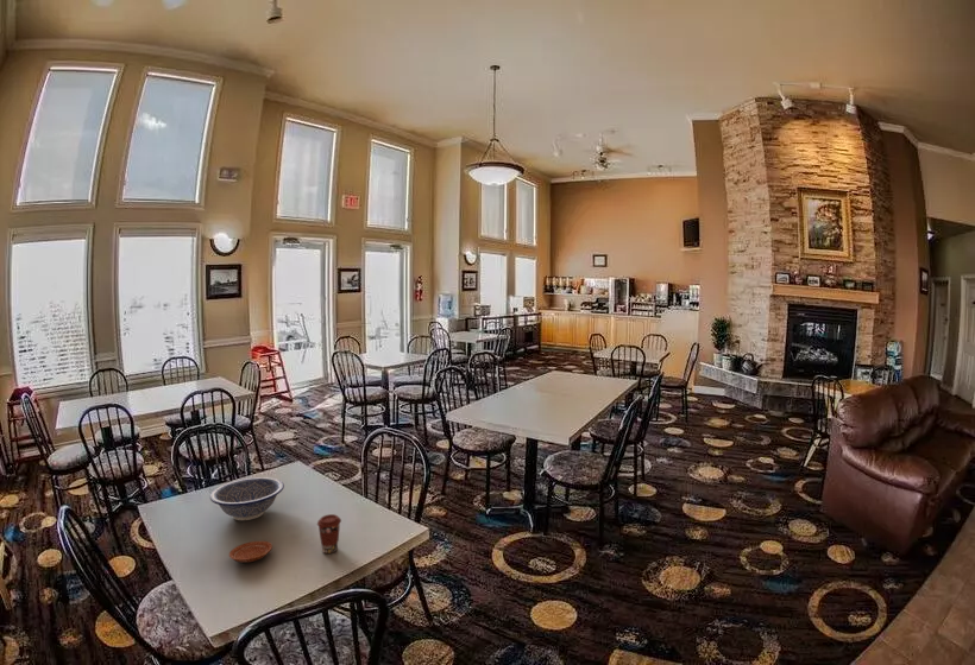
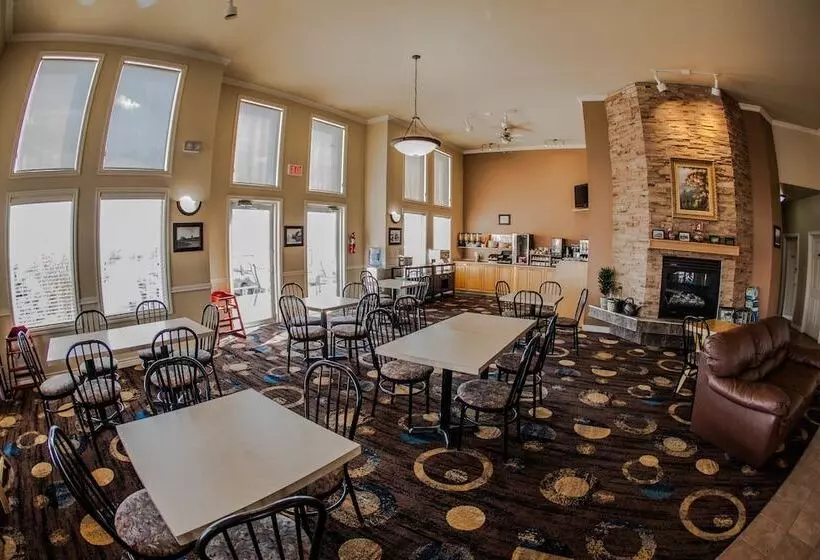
- coffee cup [316,513,342,555]
- decorative bowl [209,476,285,521]
- plate [228,540,273,563]
